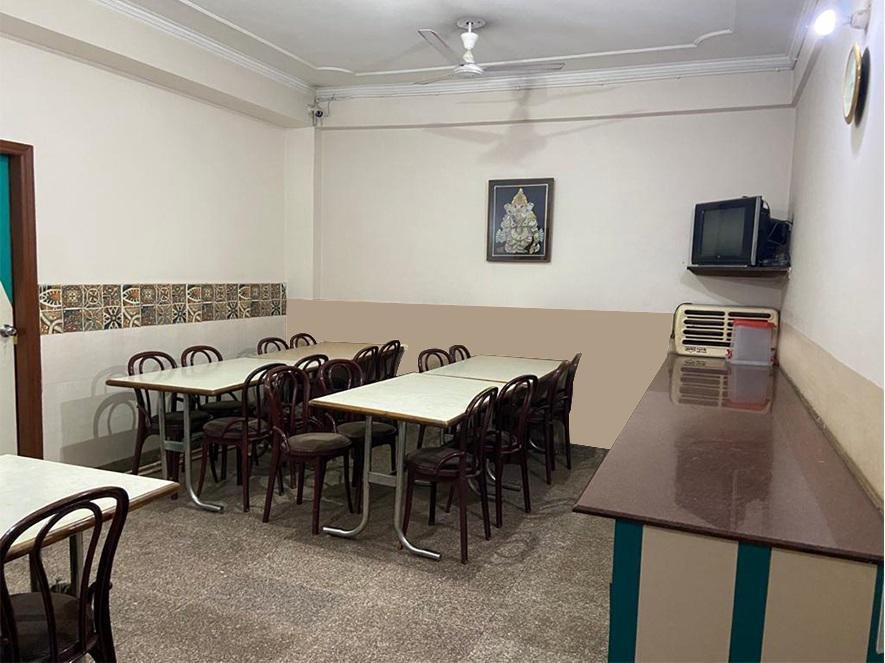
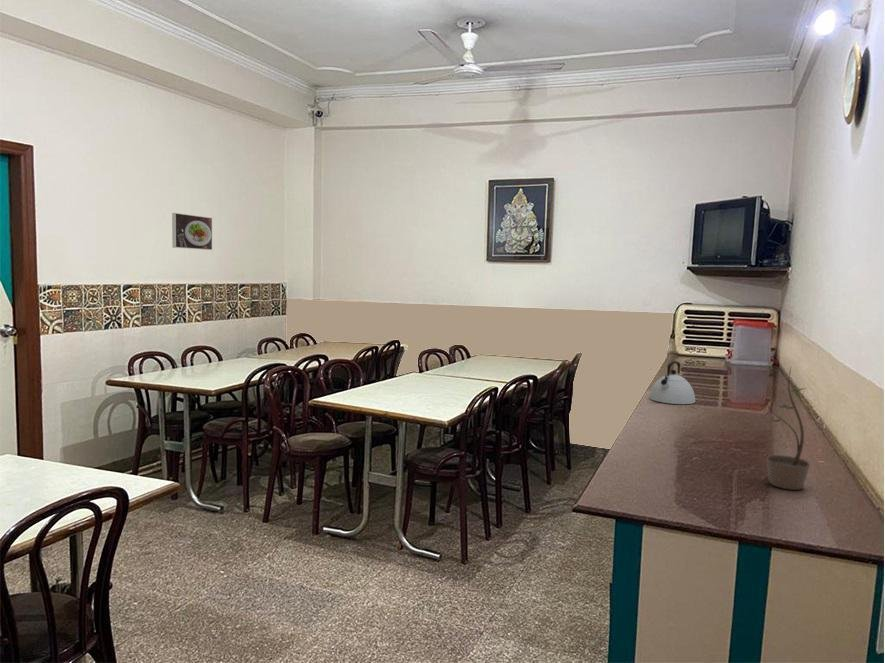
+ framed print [171,212,213,251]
+ kettle [648,360,696,405]
+ potted plant [765,367,811,491]
